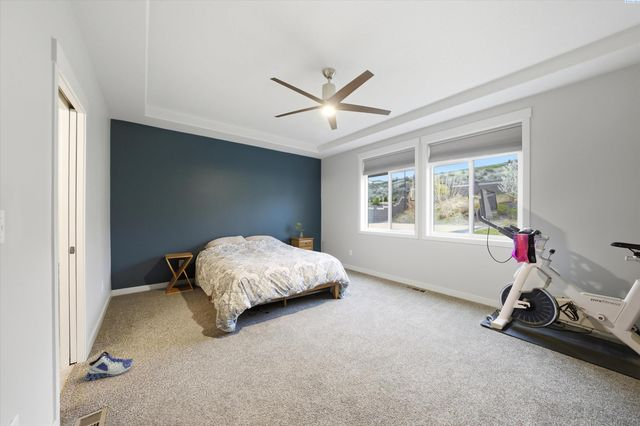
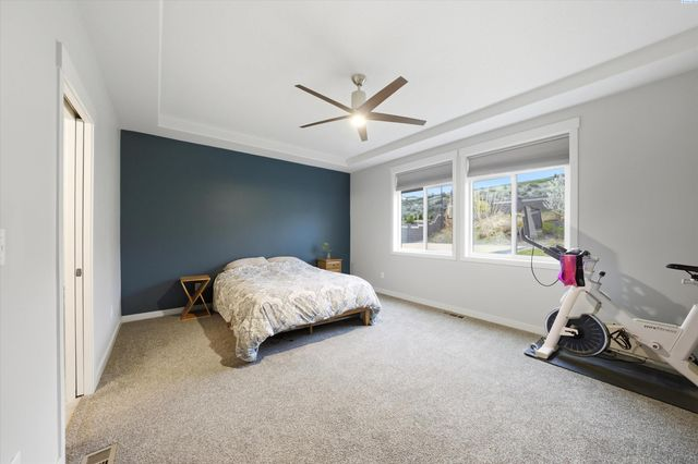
- sneaker [84,350,134,381]
